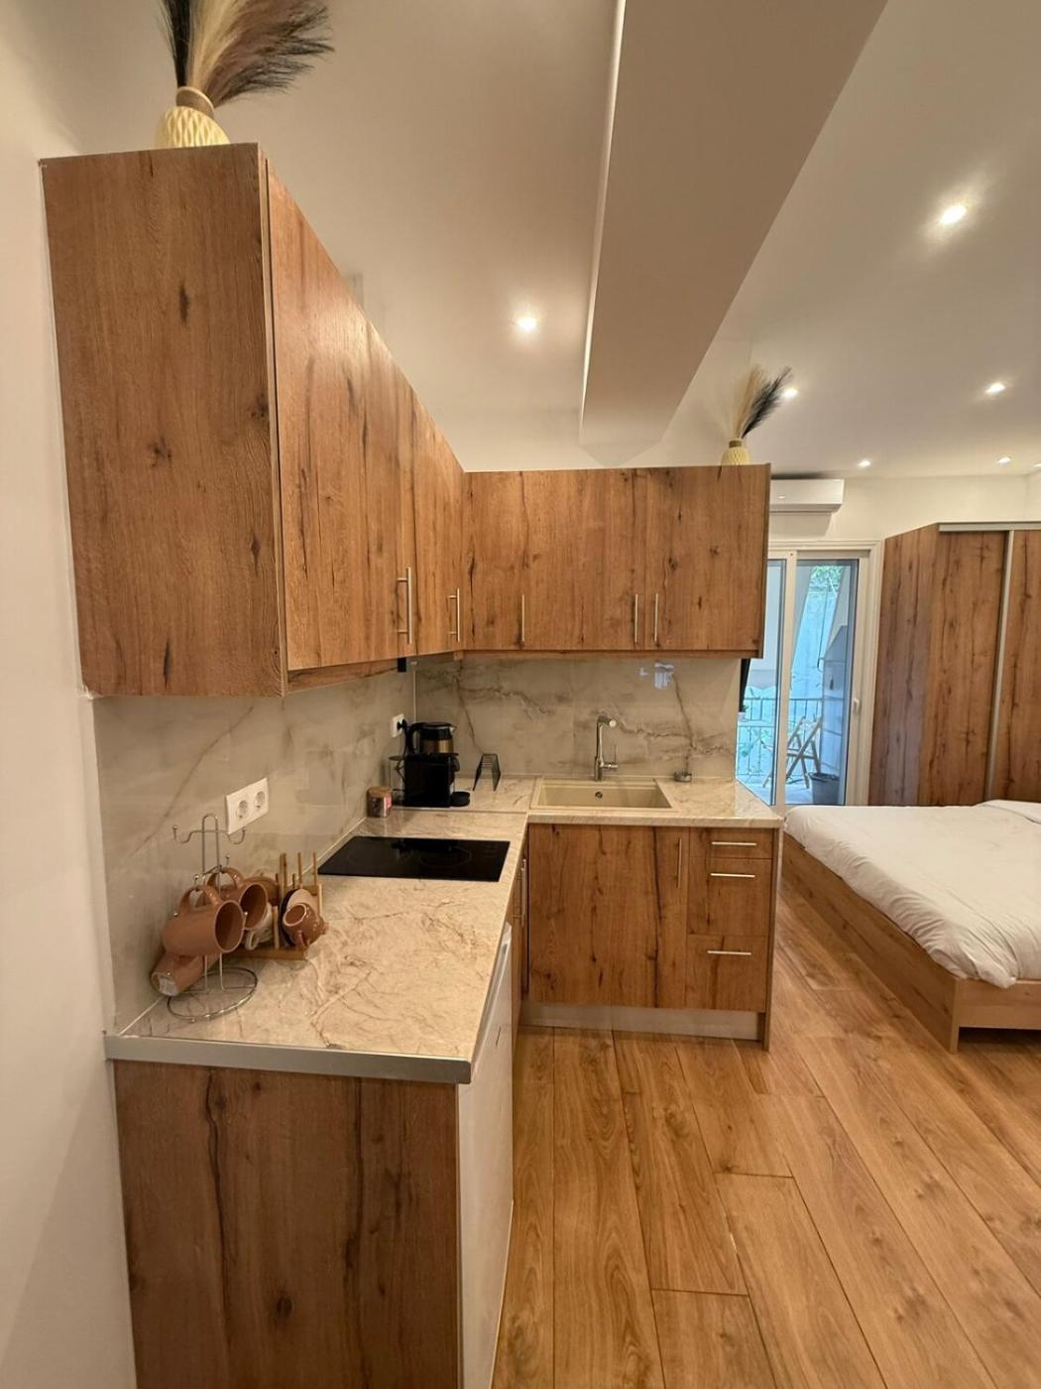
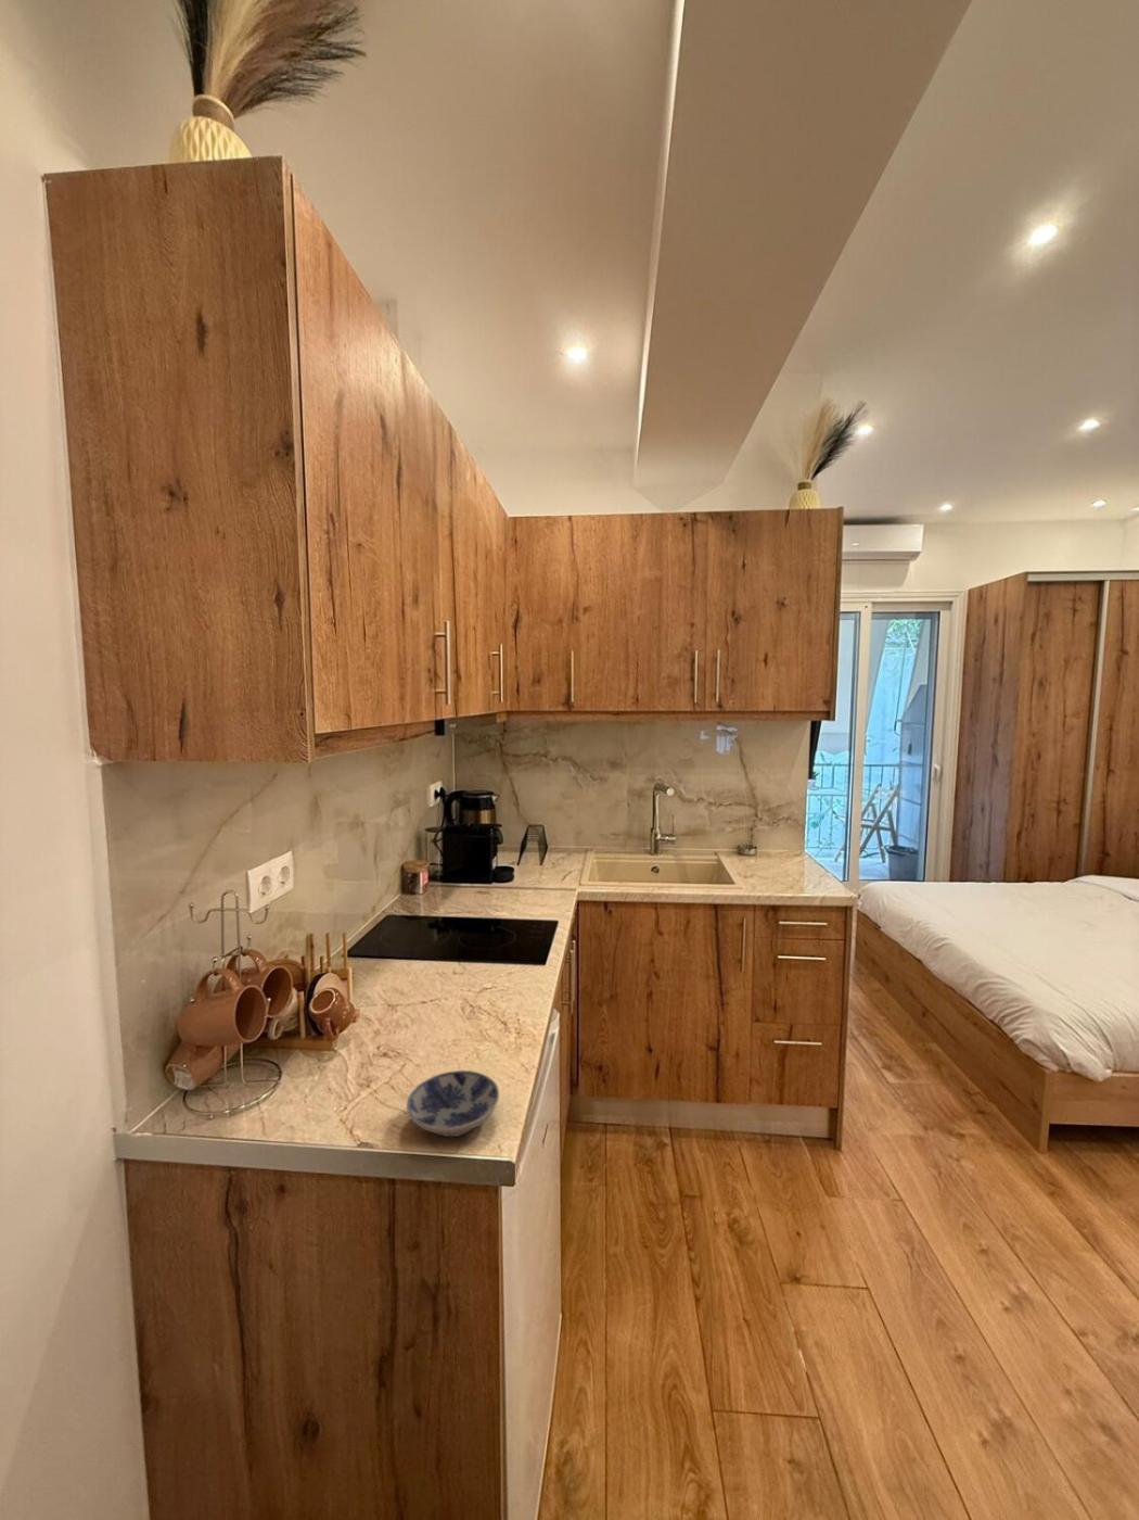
+ bowl [406,1070,500,1138]
